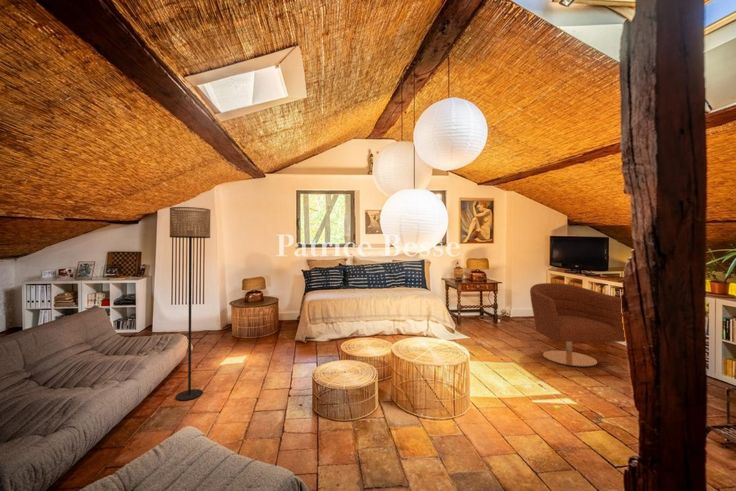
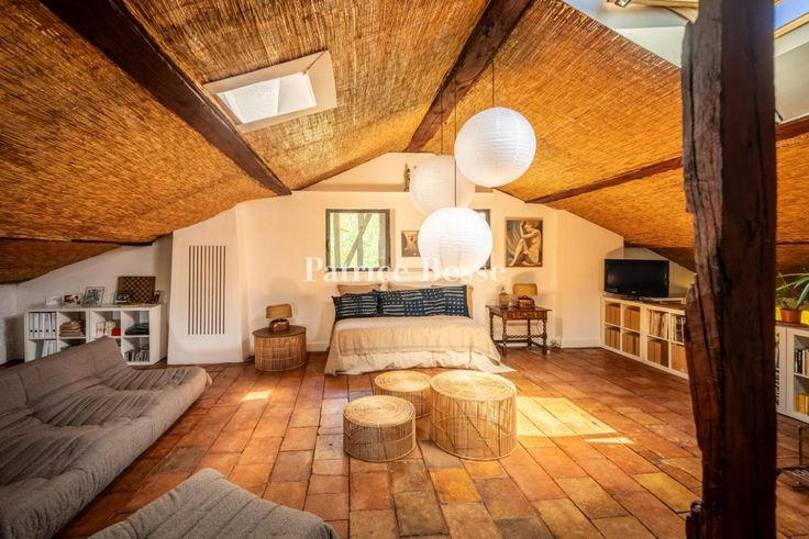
- floor lamp [169,206,212,401]
- armchair [529,282,626,368]
